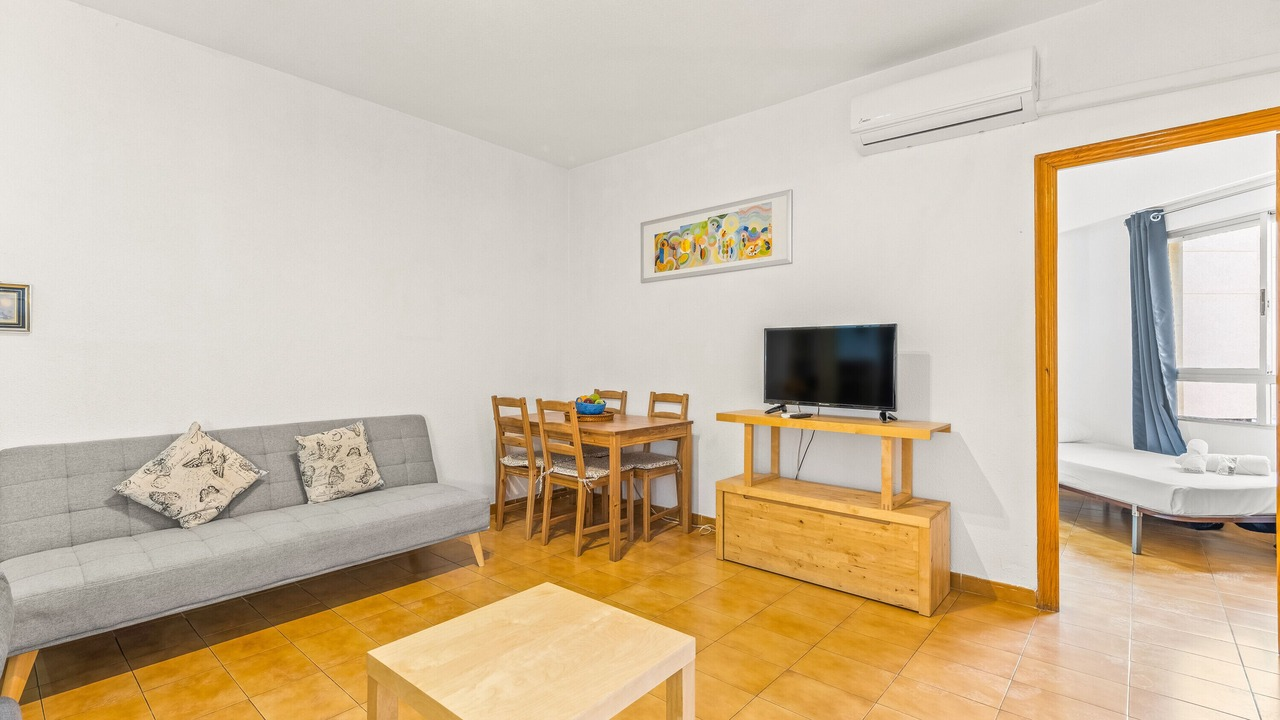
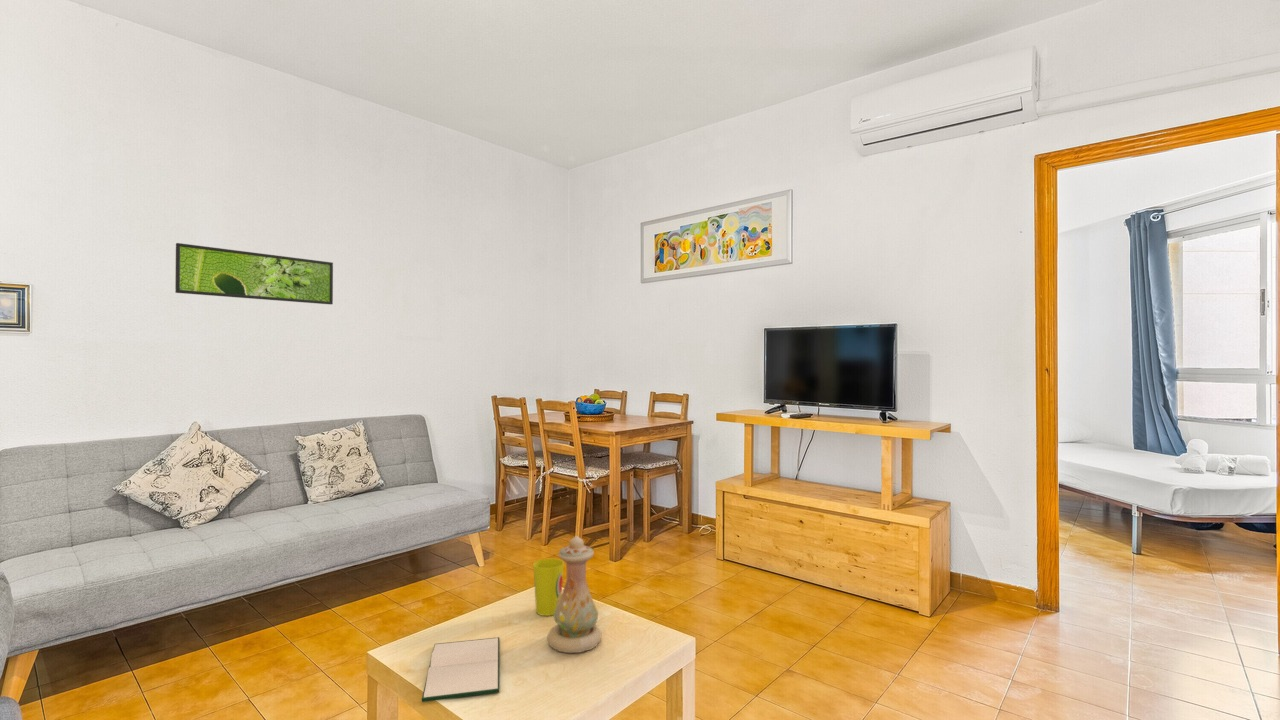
+ hardback book [421,636,500,703]
+ vase [546,535,603,654]
+ cup [532,557,565,617]
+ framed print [174,242,334,305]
